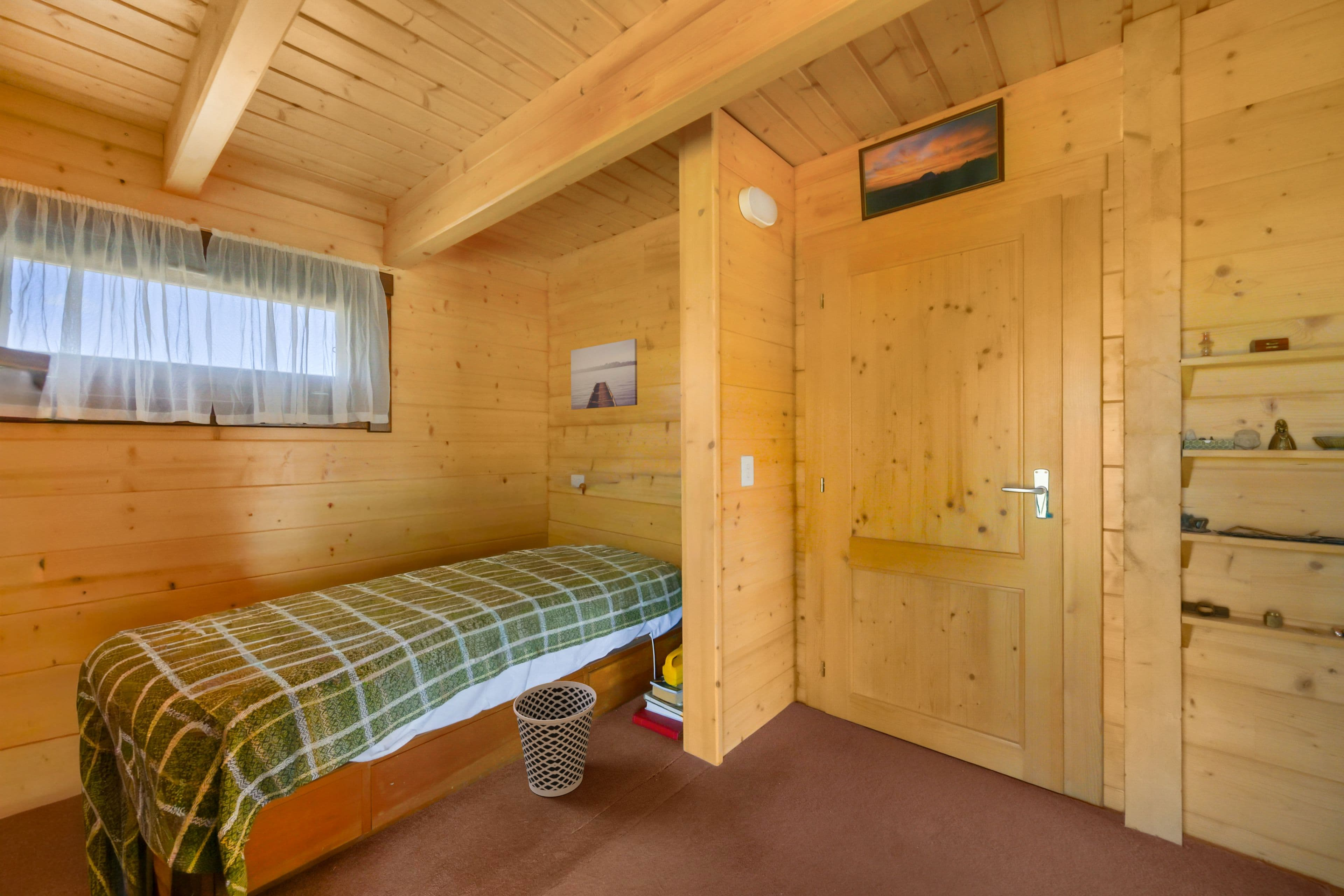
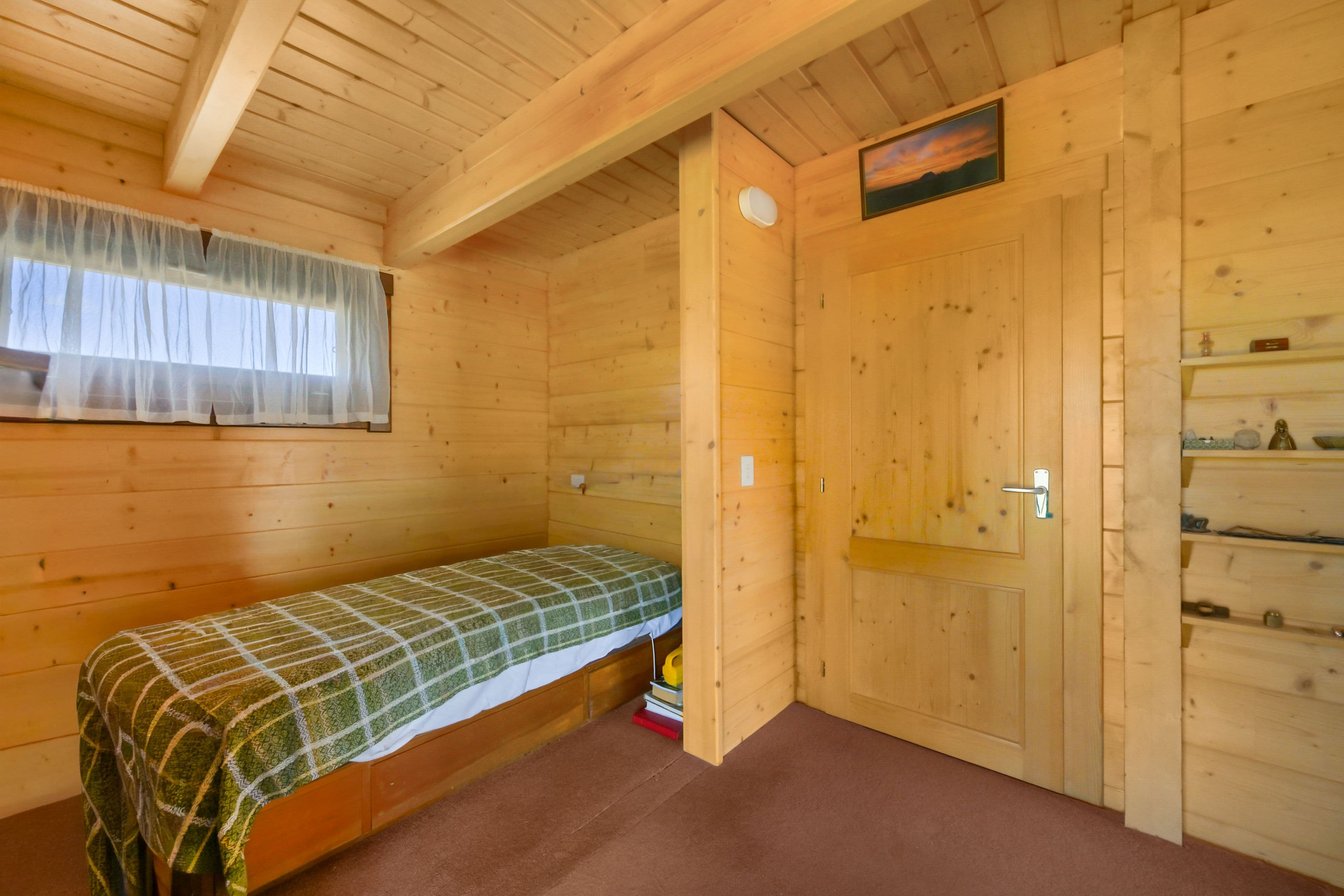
- wall art [570,338,638,410]
- wastebasket [513,681,597,797]
